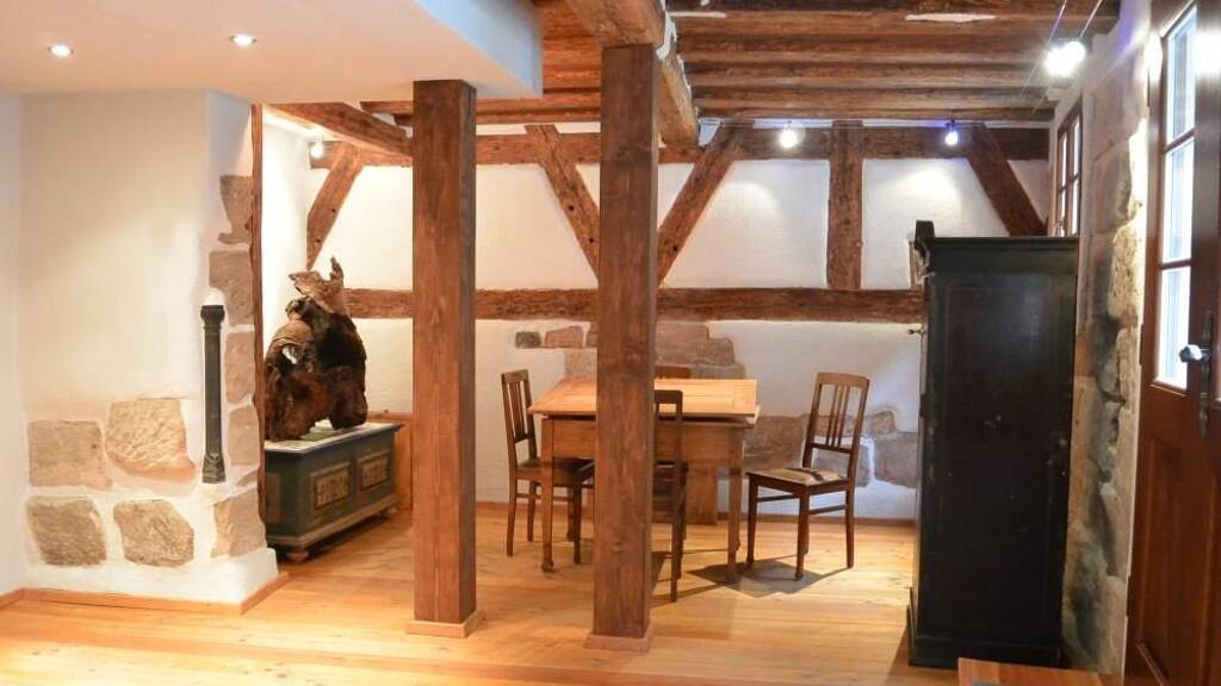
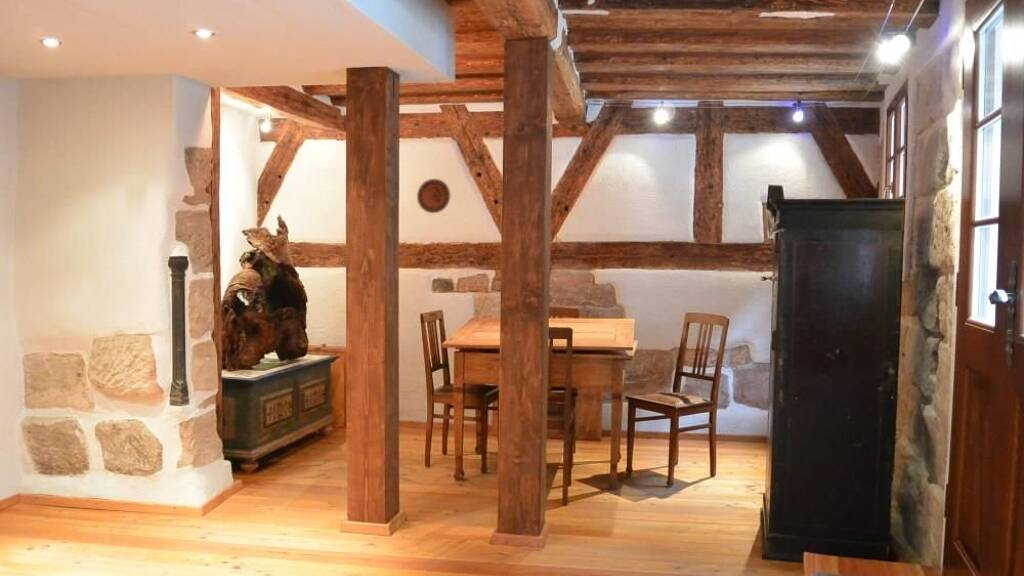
+ decorative plate [416,178,451,214]
